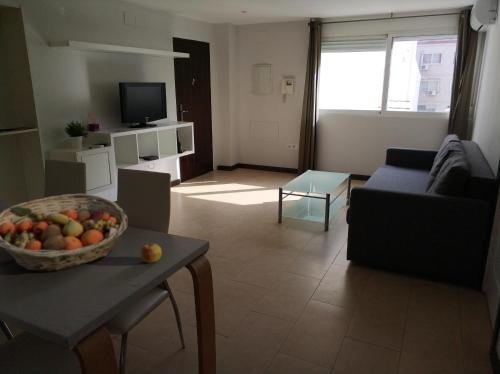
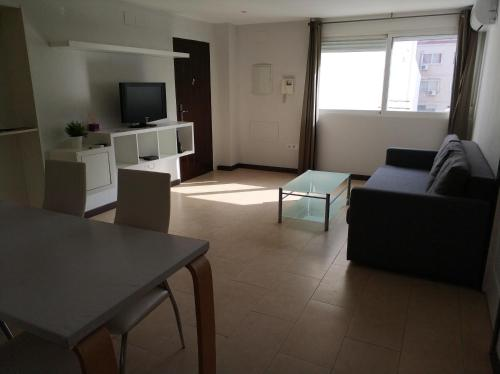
- fruit basket [0,193,129,273]
- apple [139,242,162,264]
